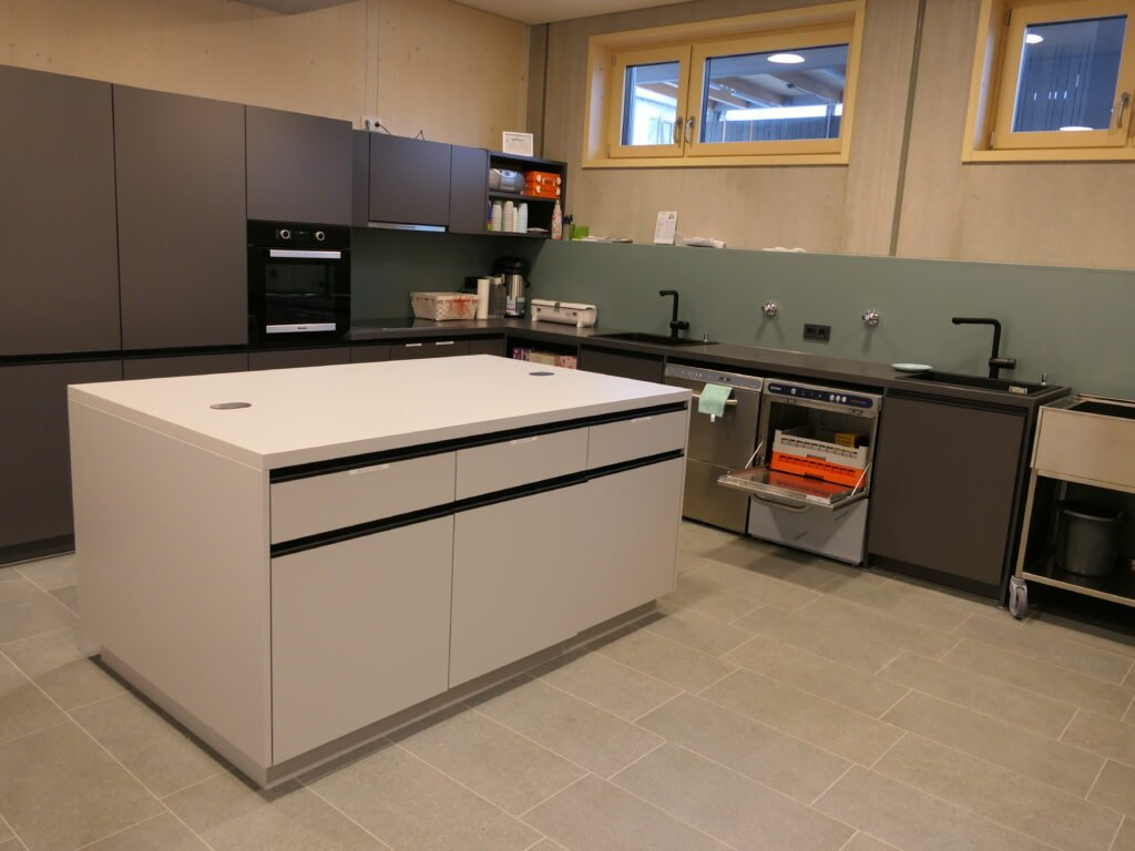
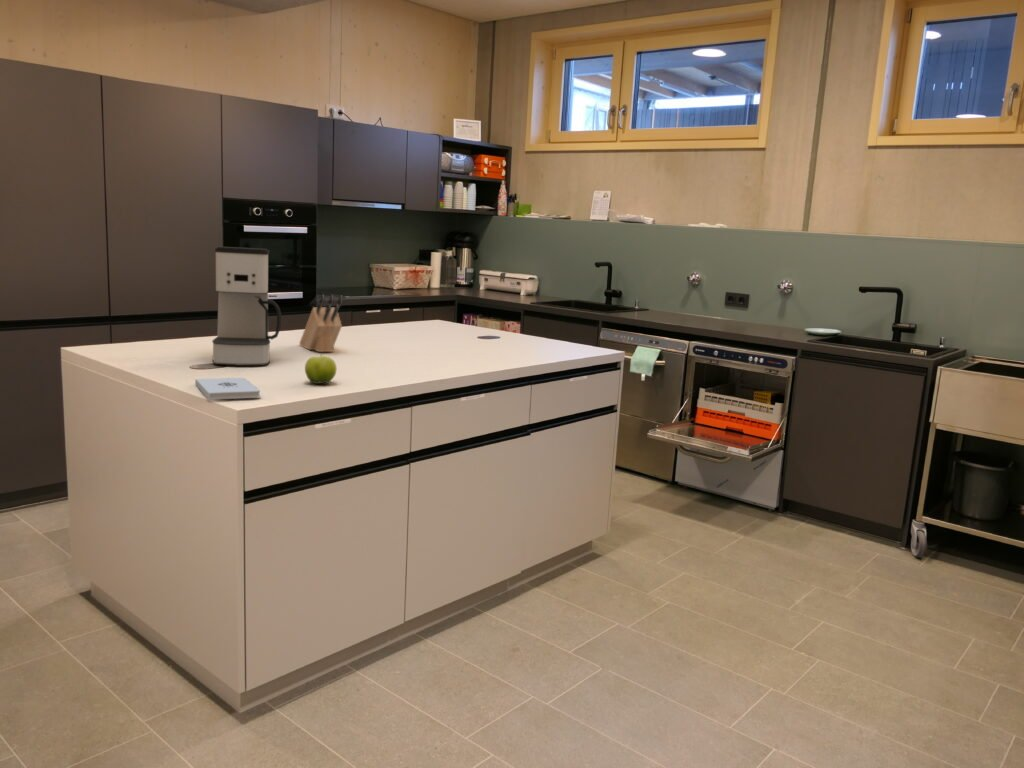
+ notepad [194,377,261,401]
+ fruit [304,353,337,385]
+ coffee maker [211,246,282,367]
+ knife block [298,293,344,353]
